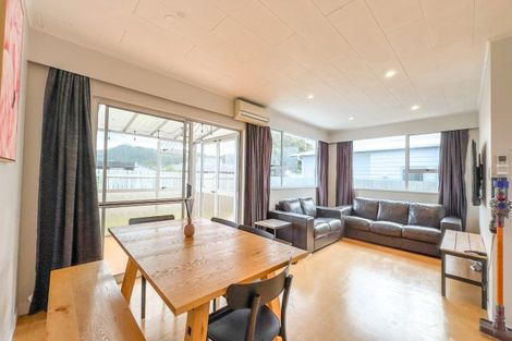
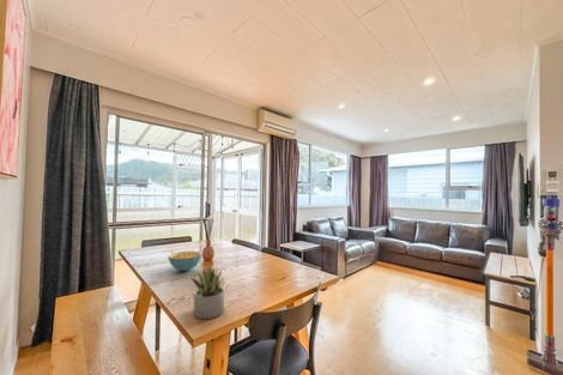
+ cereal bowl [168,249,202,272]
+ succulent plant [190,264,226,320]
